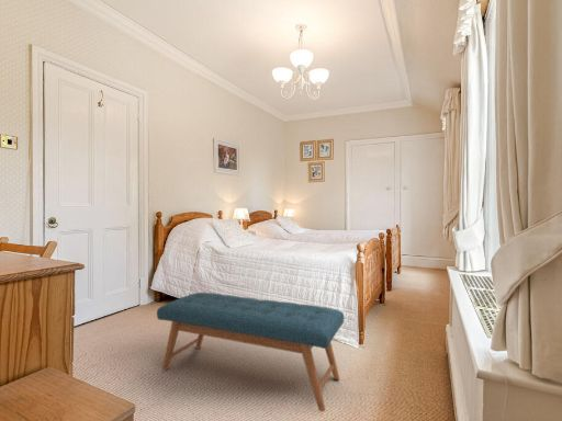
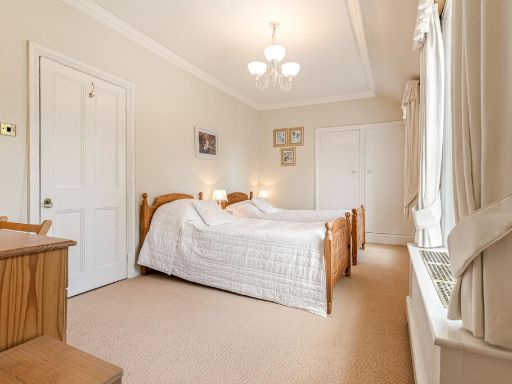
- bench [156,292,345,412]
